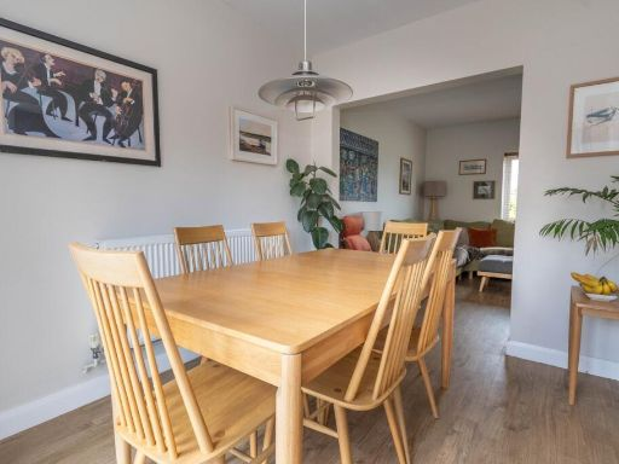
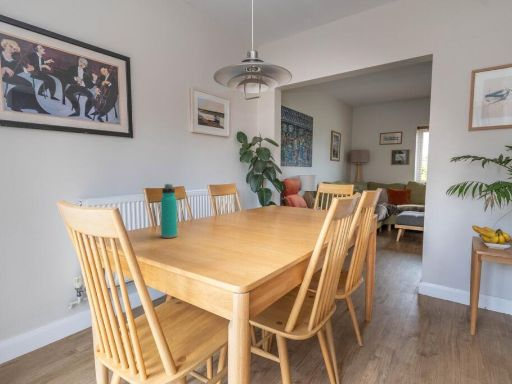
+ water bottle [159,183,179,239]
